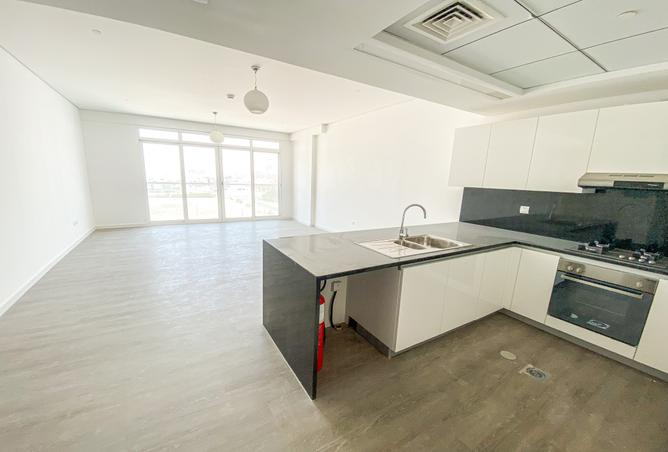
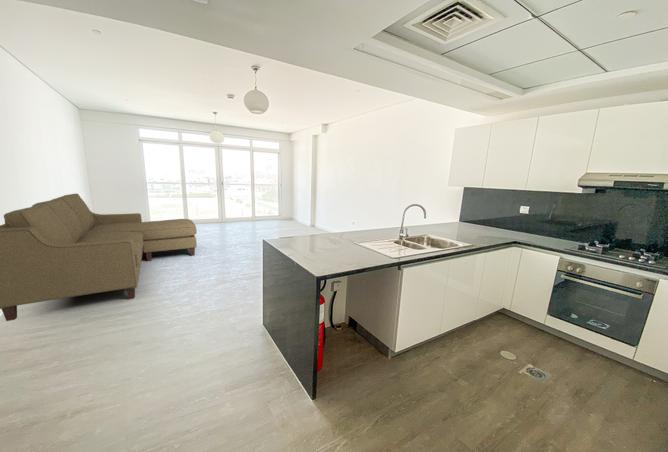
+ sofa [0,193,198,322]
